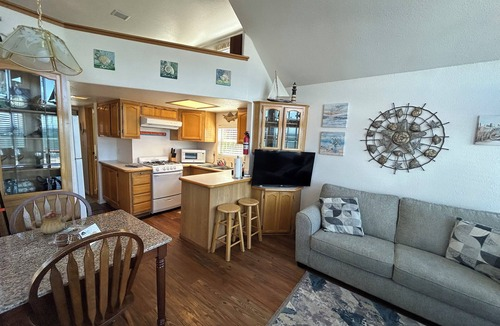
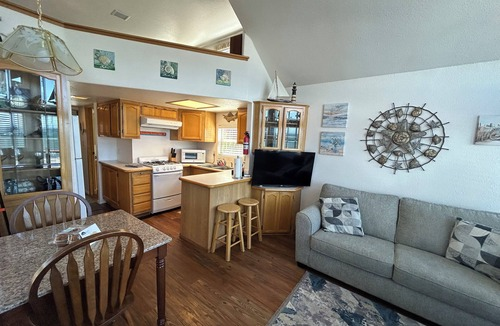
- teapot [30,209,71,235]
